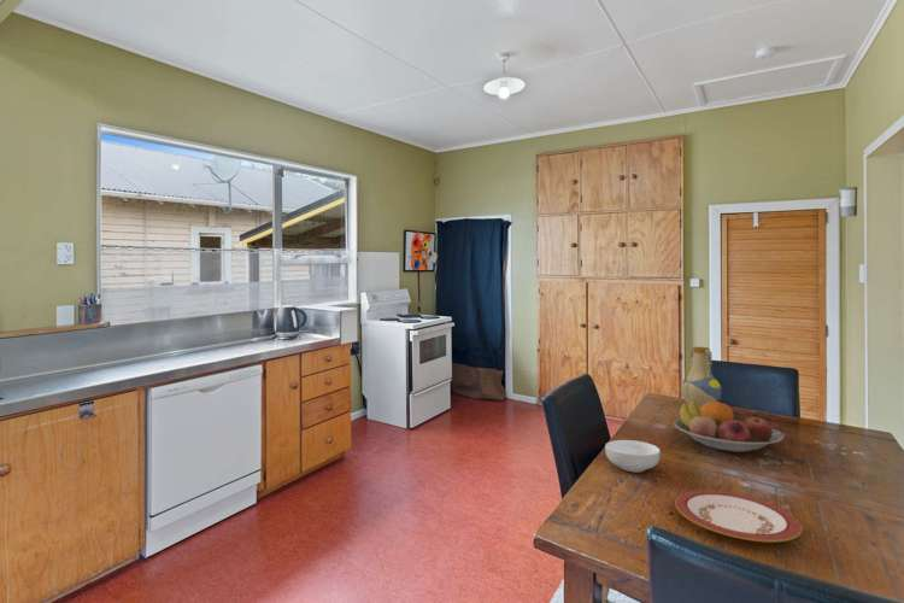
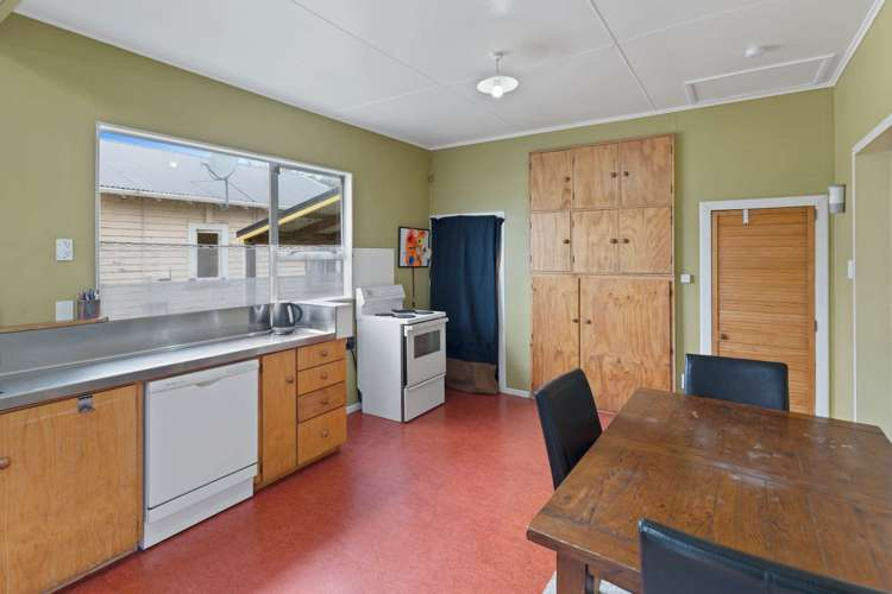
- plate [674,490,803,544]
- vase [680,346,723,410]
- fruit bowl [673,400,785,453]
- cereal bowl [604,439,662,473]
